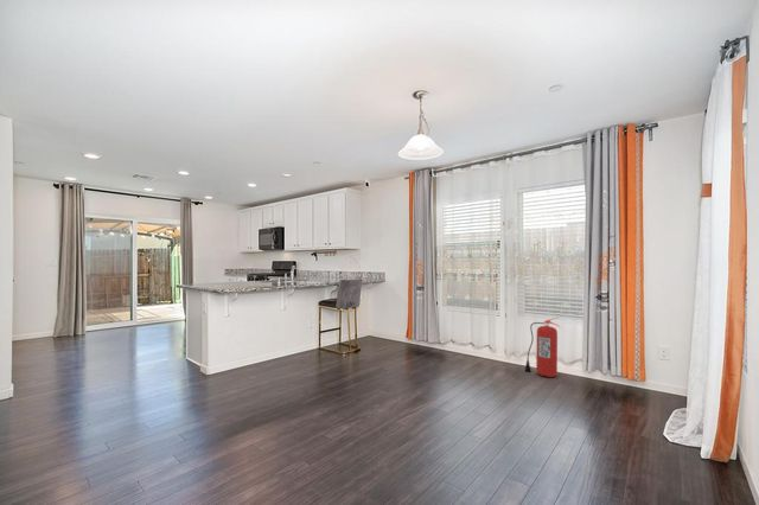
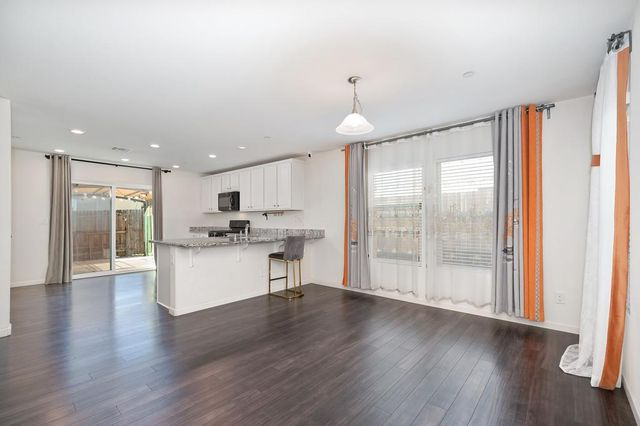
- fire extinguisher [524,317,561,378]
